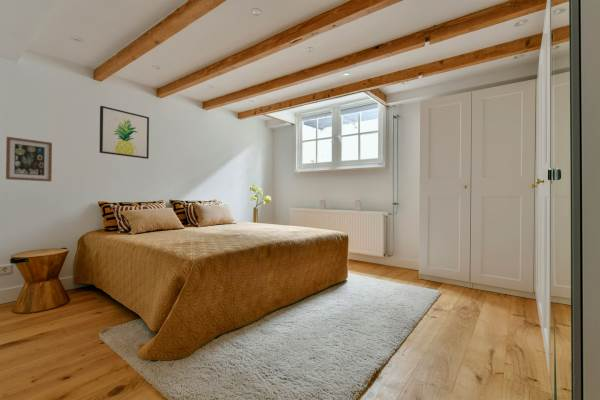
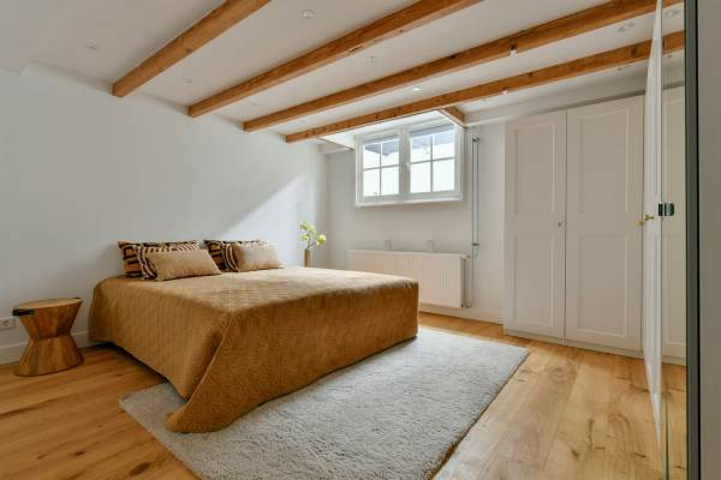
- wall art [98,105,150,160]
- wall art [5,136,53,182]
